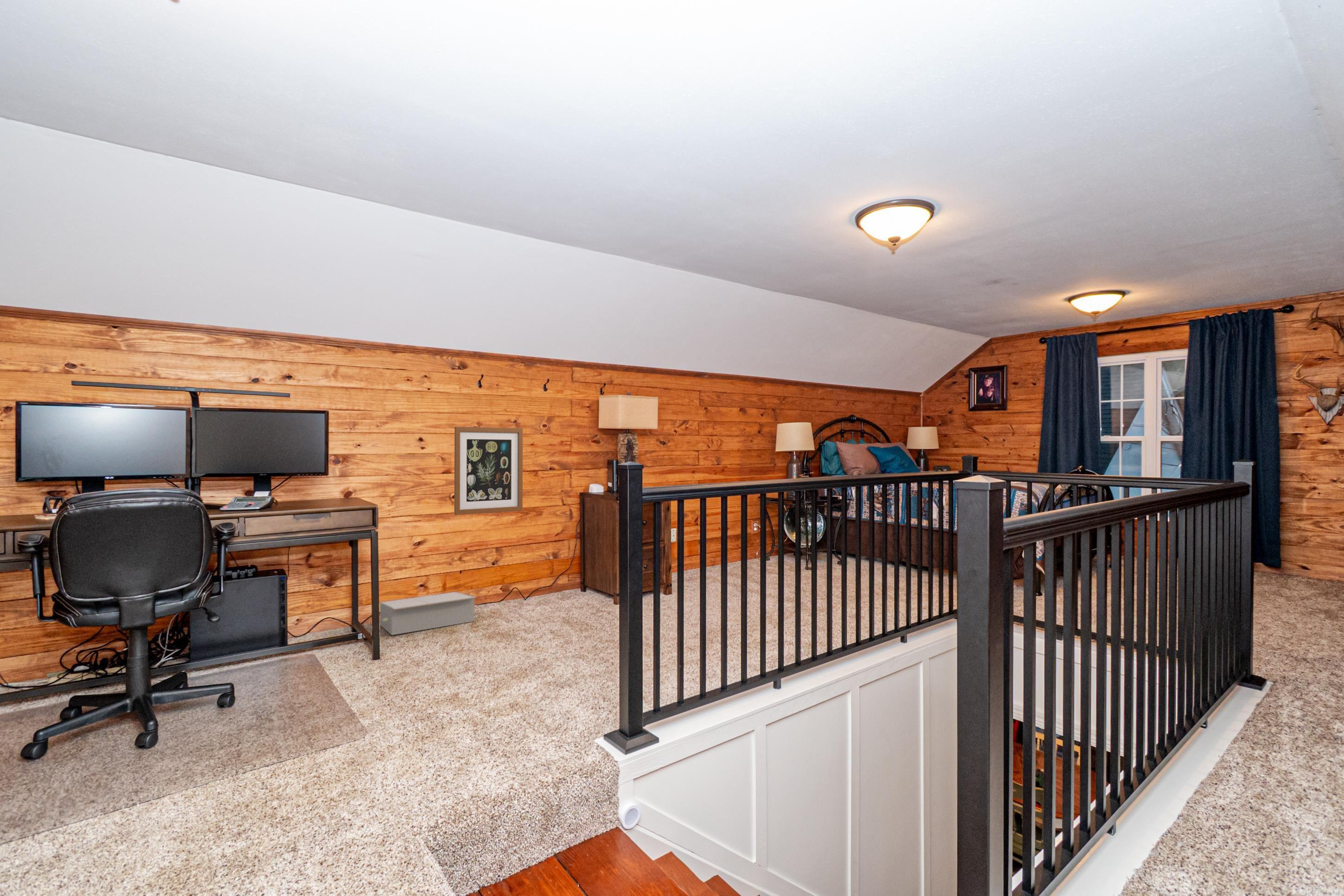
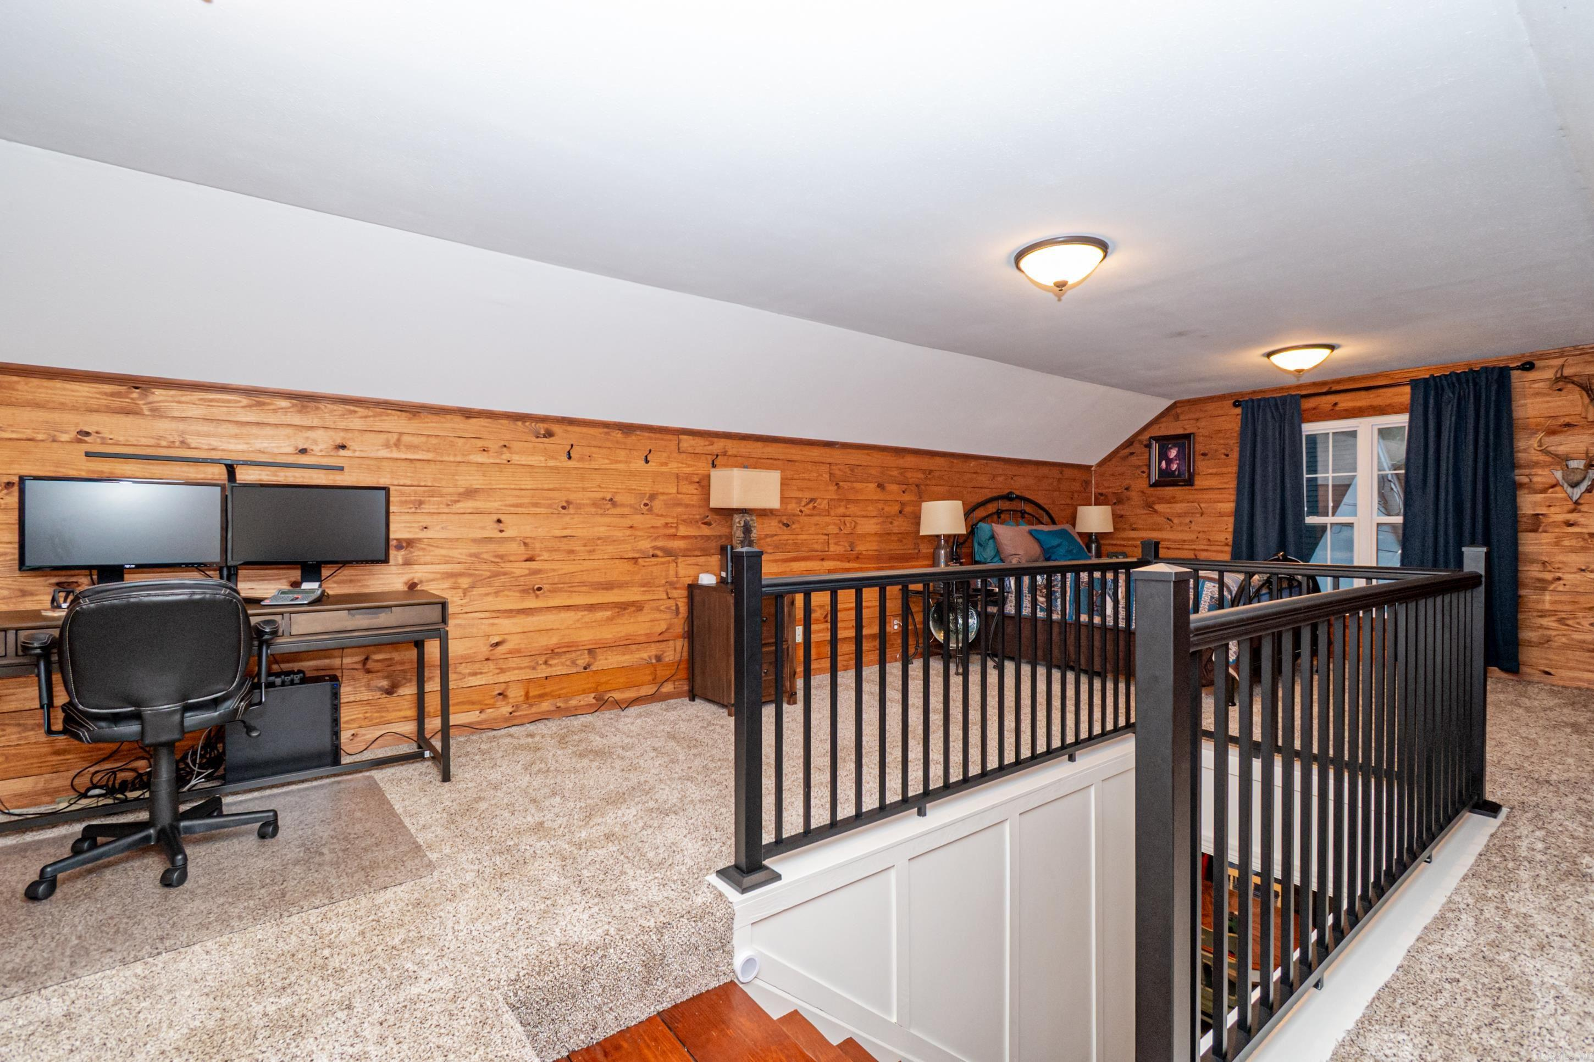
- wall art [454,426,523,515]
- storage box [380,591,476,636]
